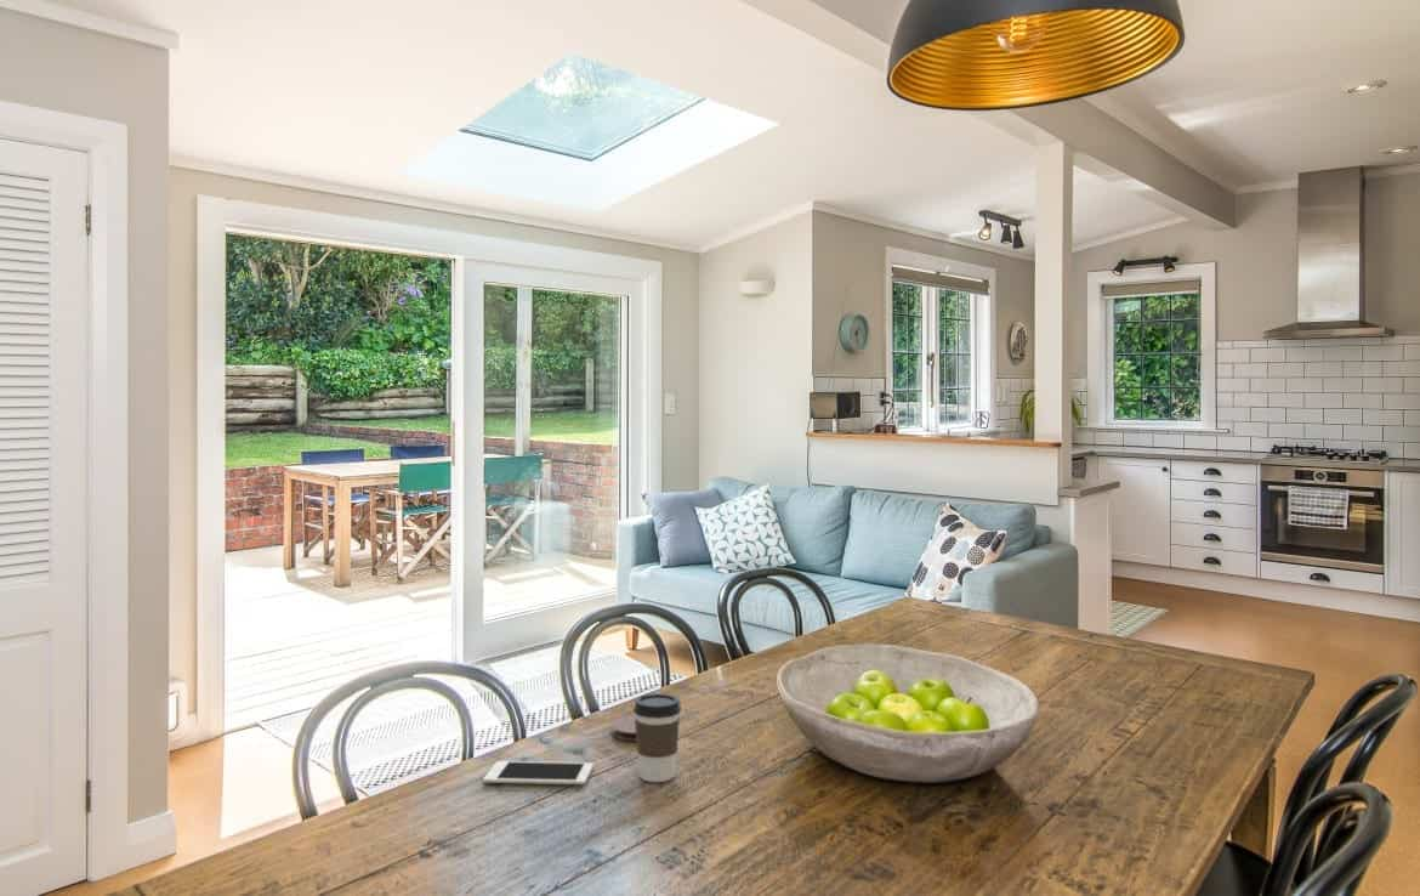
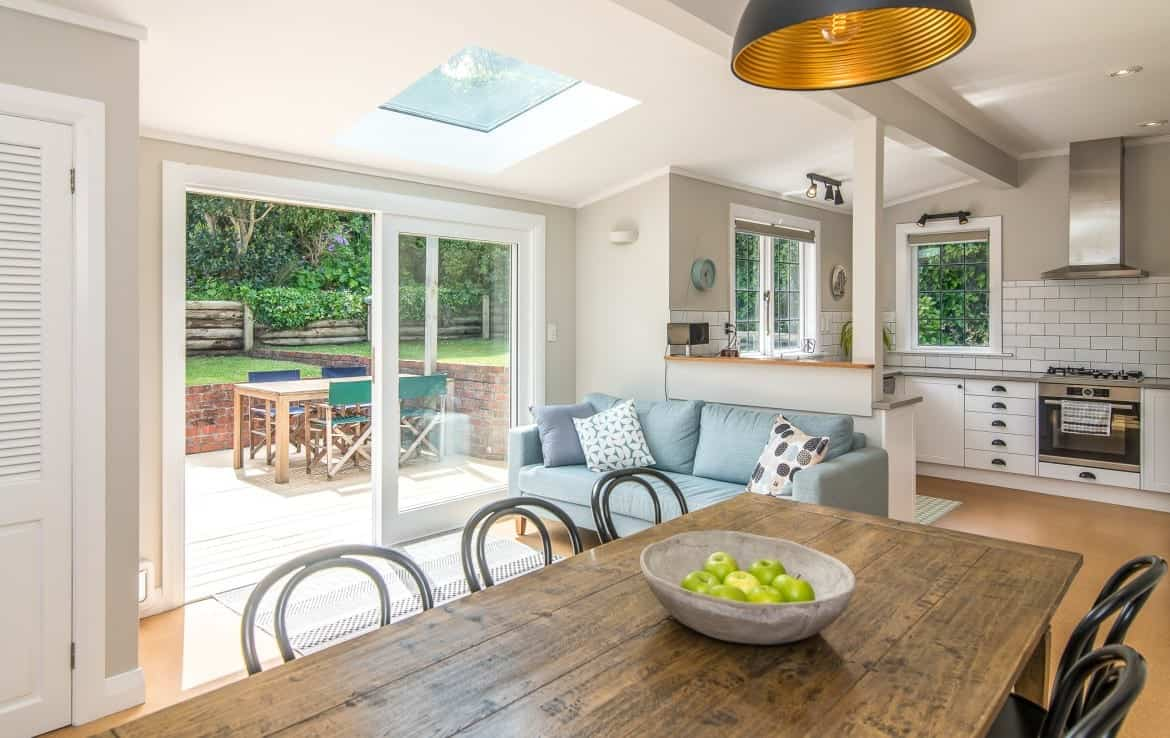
- coaster [610,714,636,742]
- coffee cup [632,692,682,783]
- cell phone [482,760,595,786]
